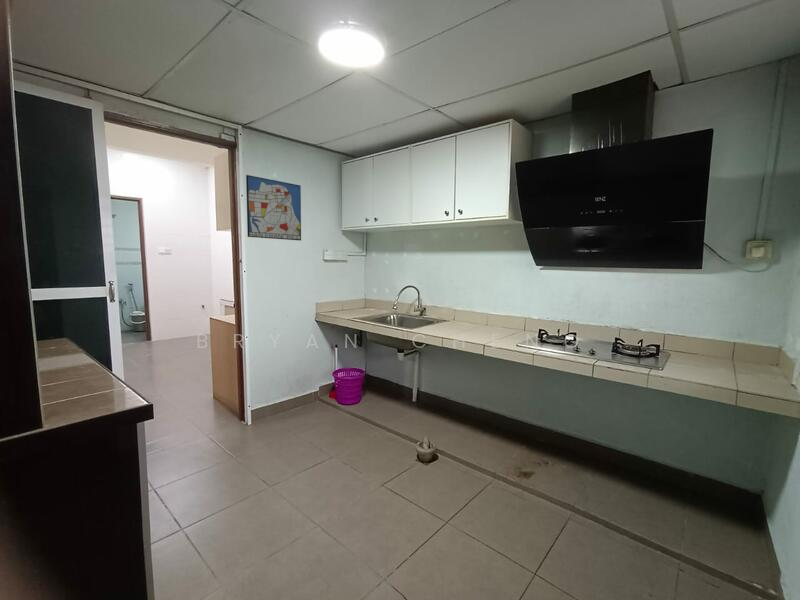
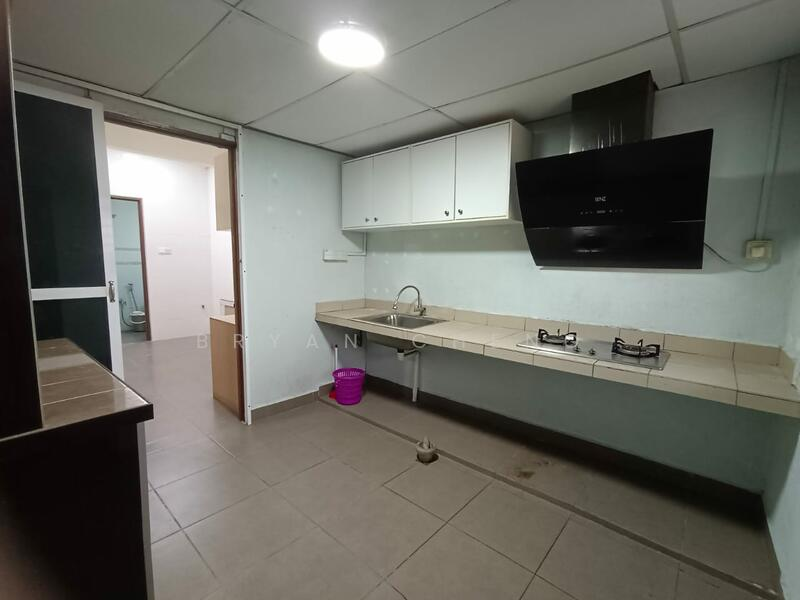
- wall art [245,174,302,241]
